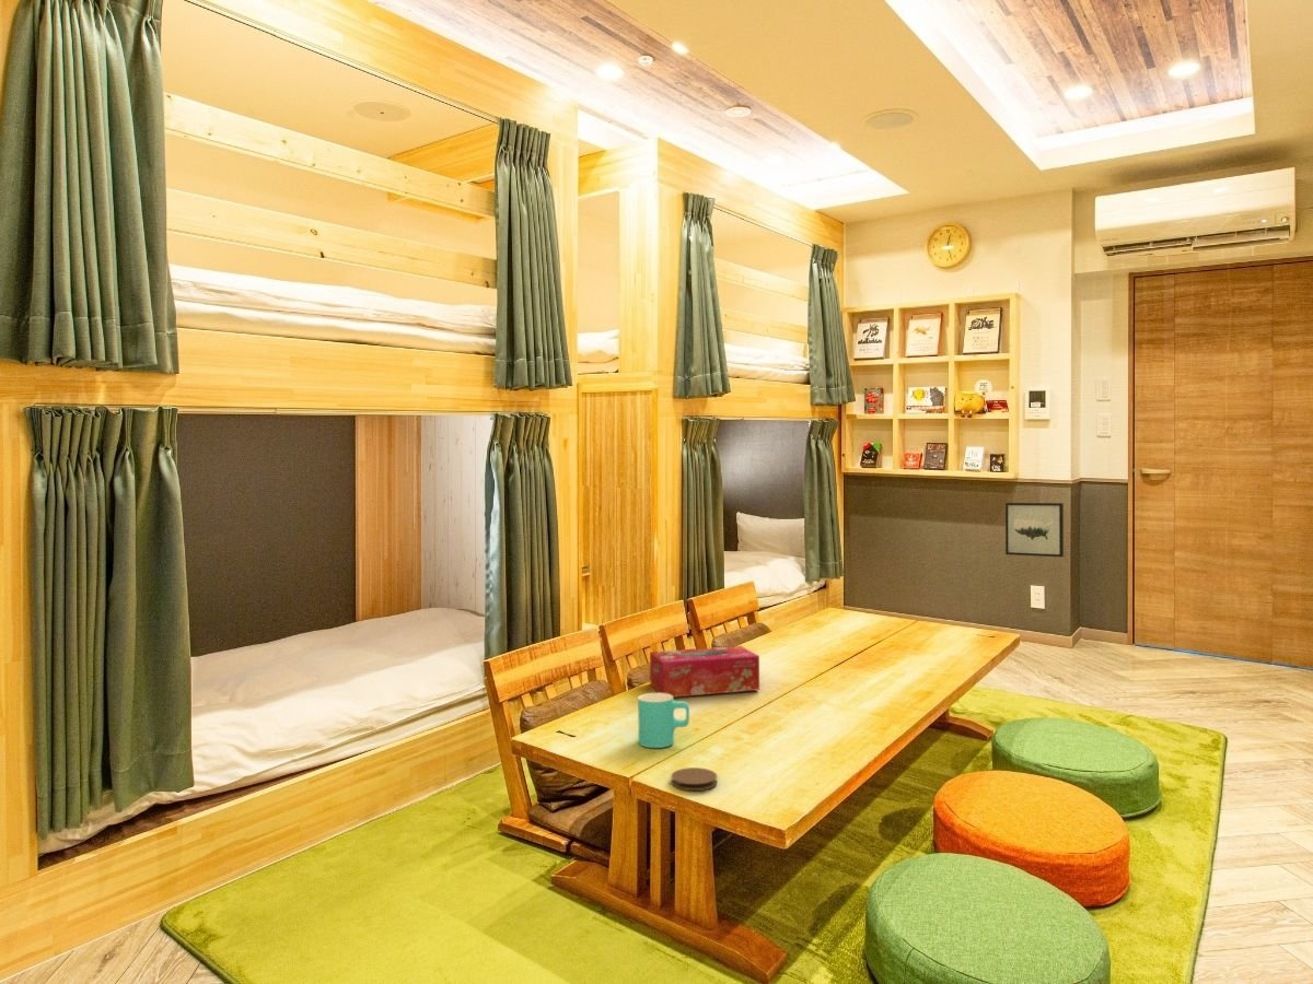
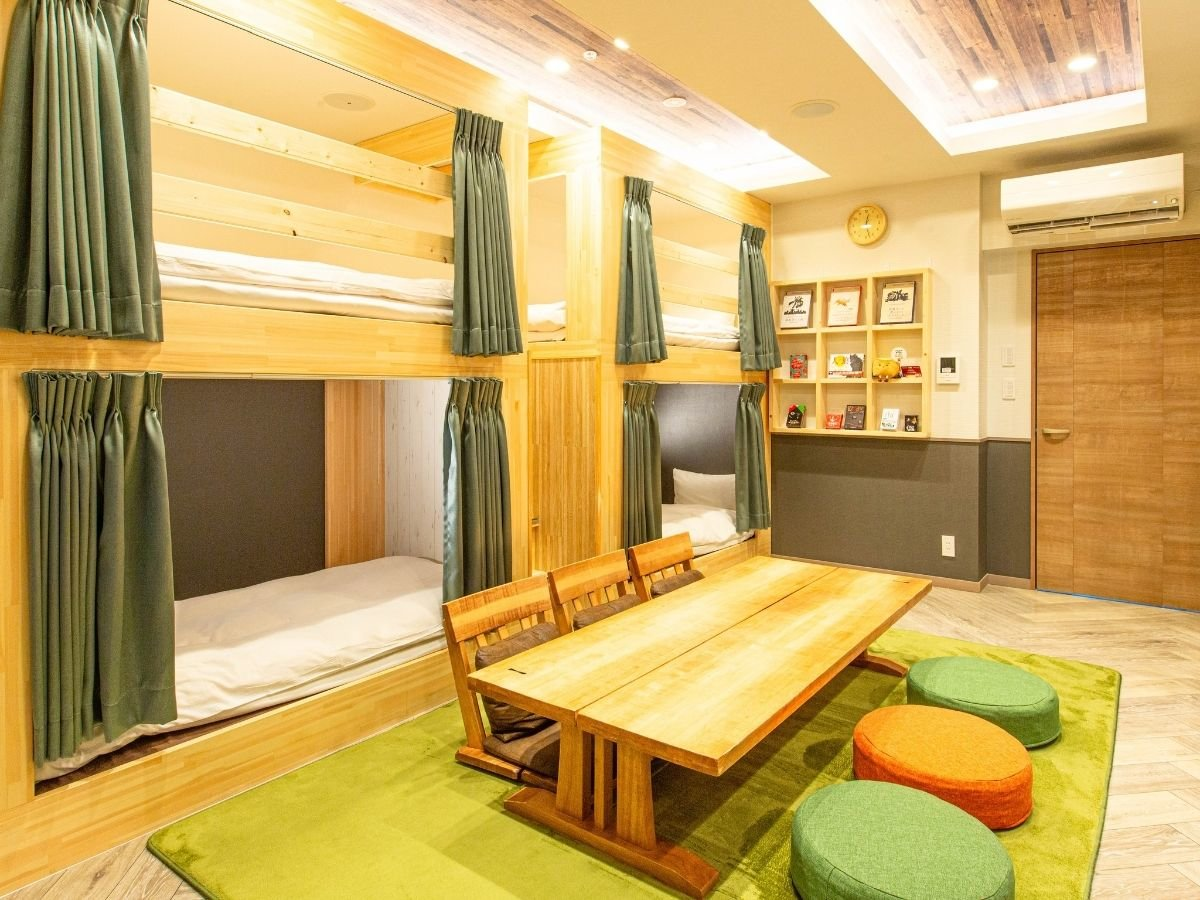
- tissue box [649,645,760,699]
- coaster [671,766,718,792]
- wall art [1004,502,1065,558]
- cup [637,692,690,749]
